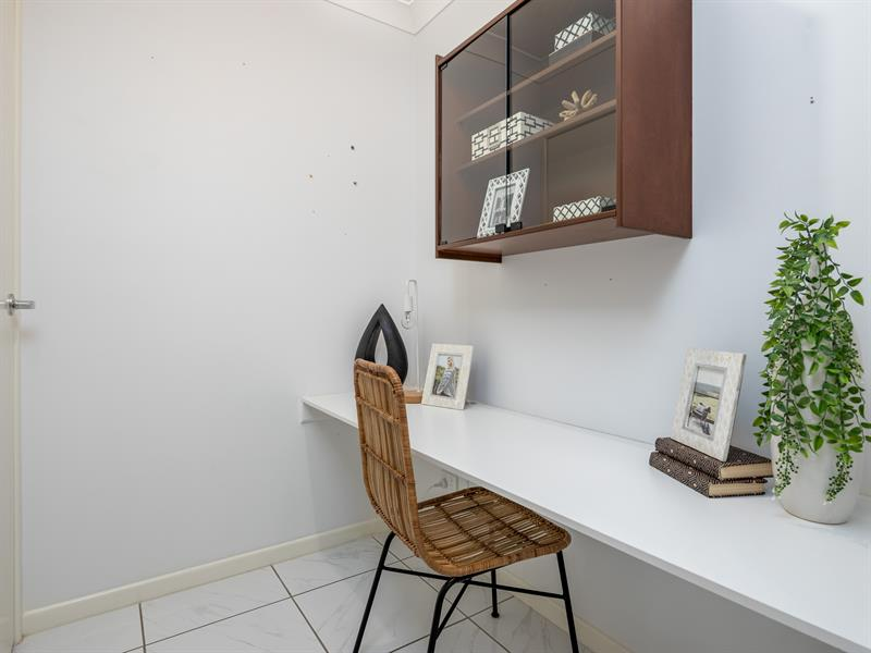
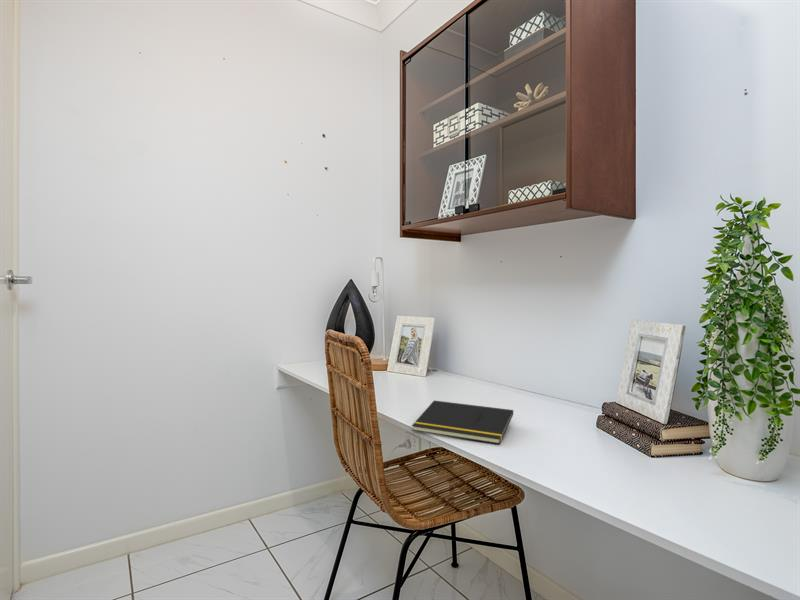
+ notepad [411,400,514,445]
